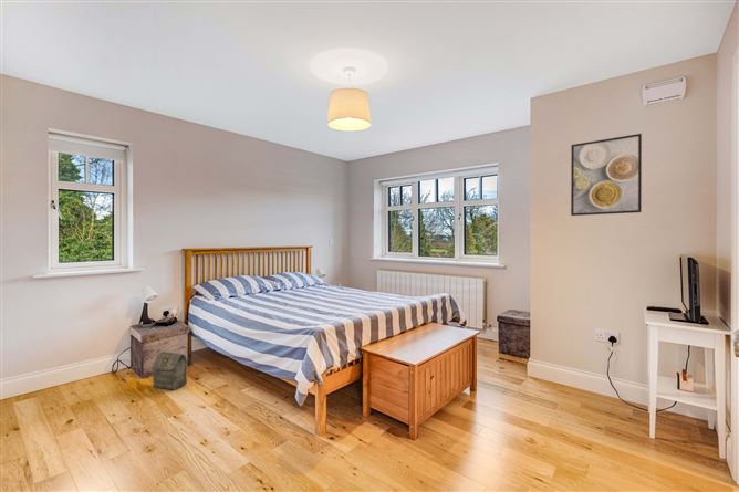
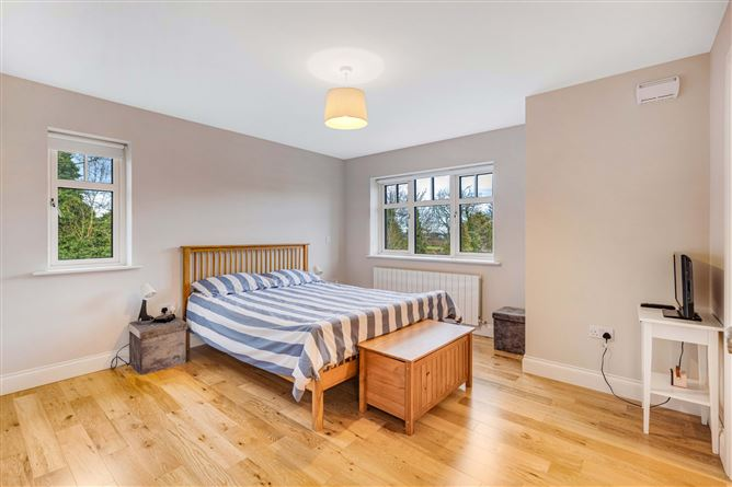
- bag [152,349,188,390]
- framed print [570,133,643,217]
